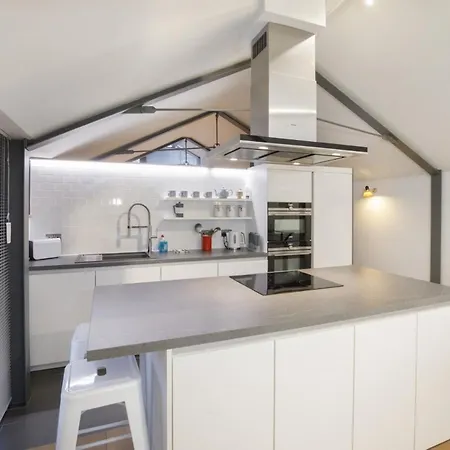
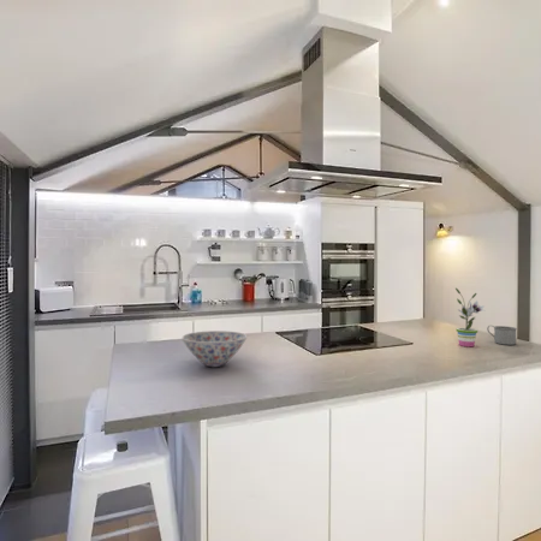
+ bowl [180,329,248,368]
+ potted plant [454,287,486,347]
+ mug [486,325,518,346]
